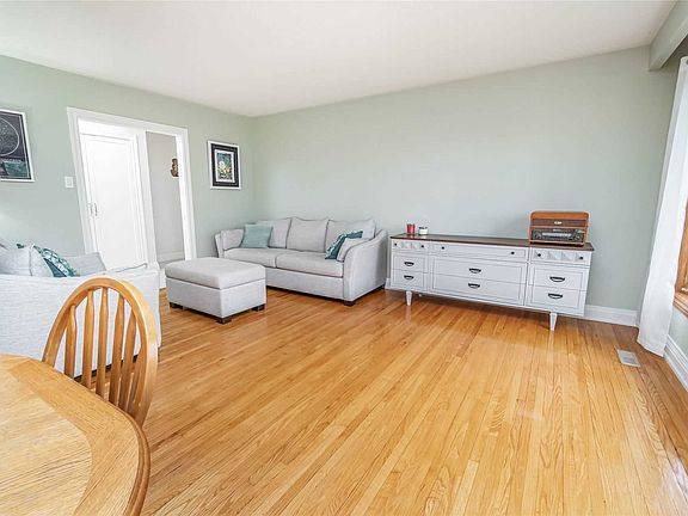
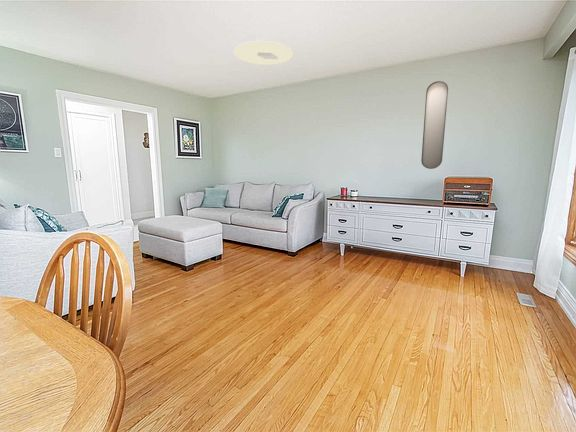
+ ceiling light [233,40,294,66]
+ home mirror [420,80,449,170]
